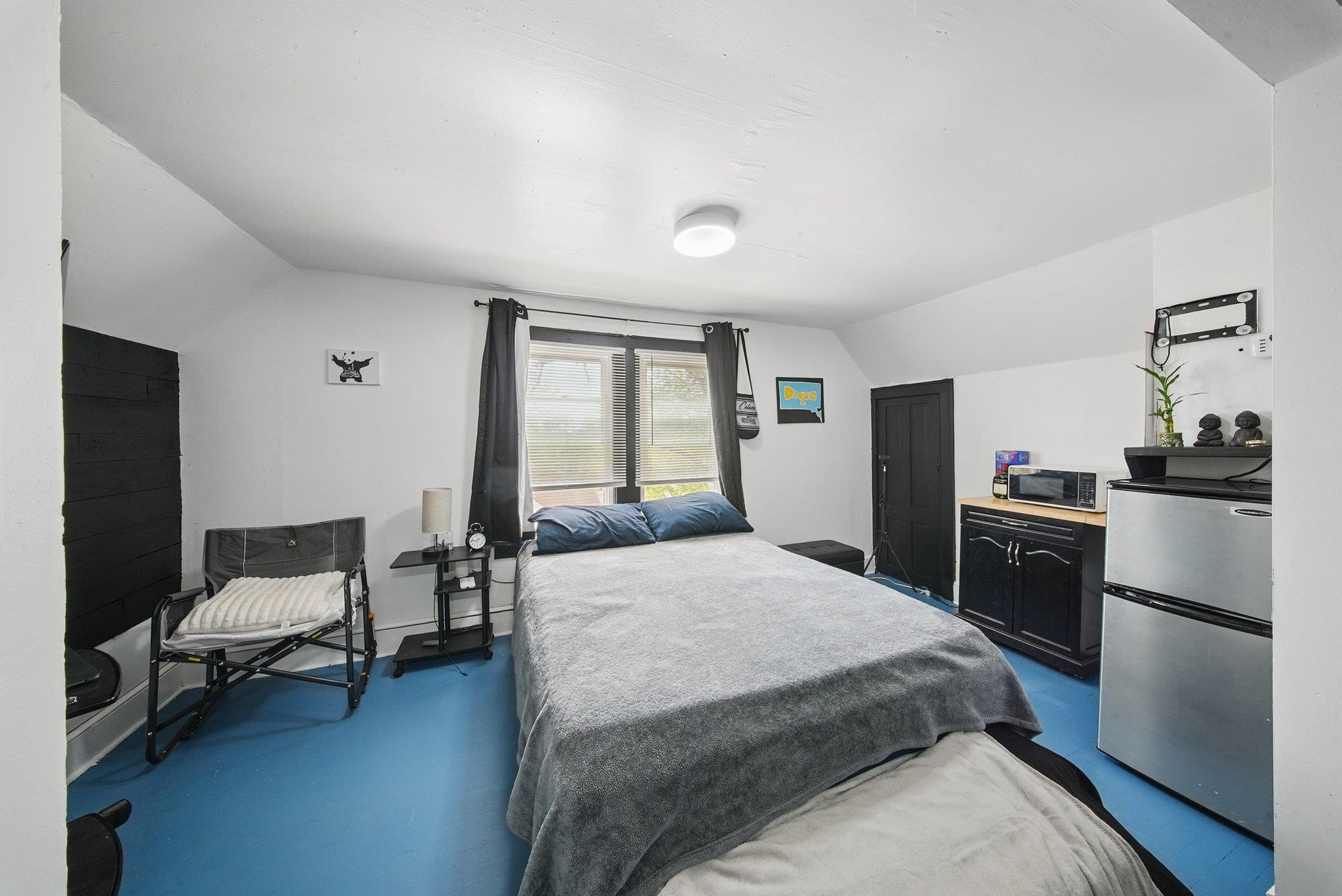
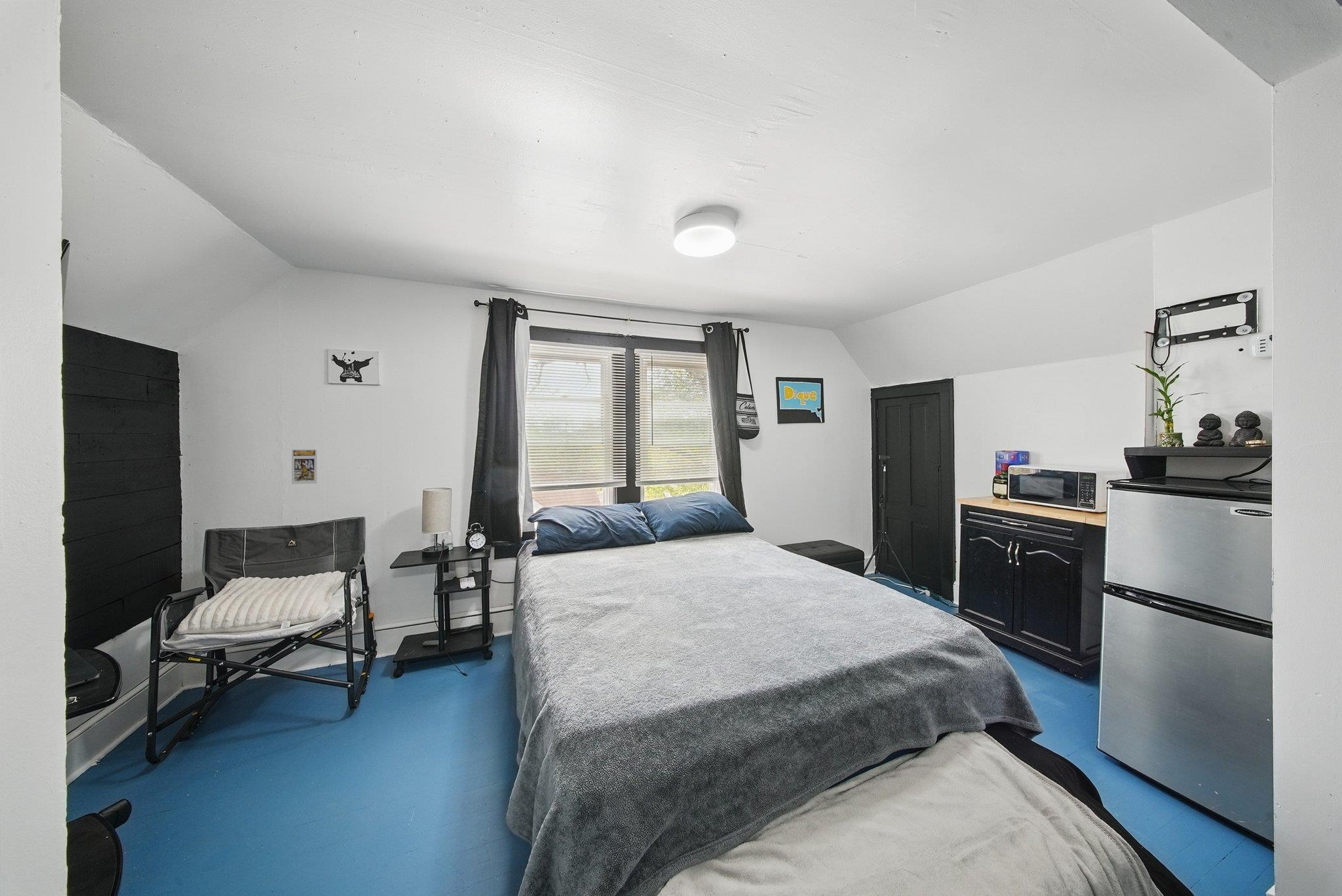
+ trading card display case [291,449,318,485]
